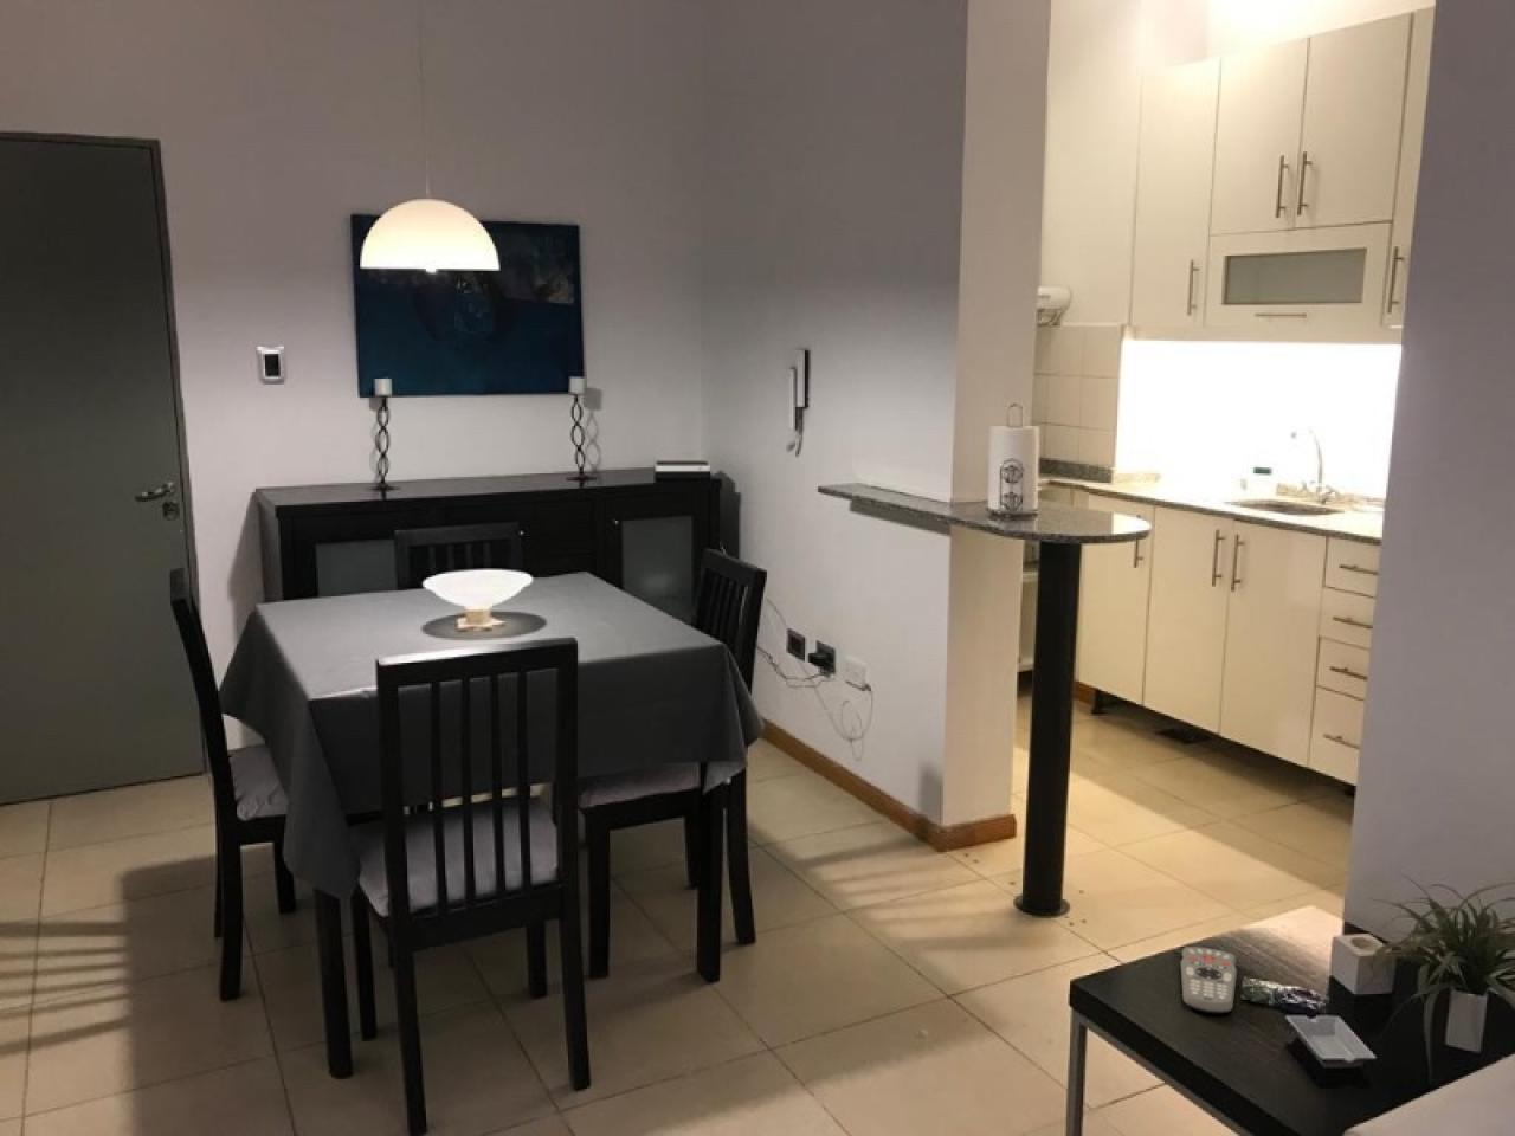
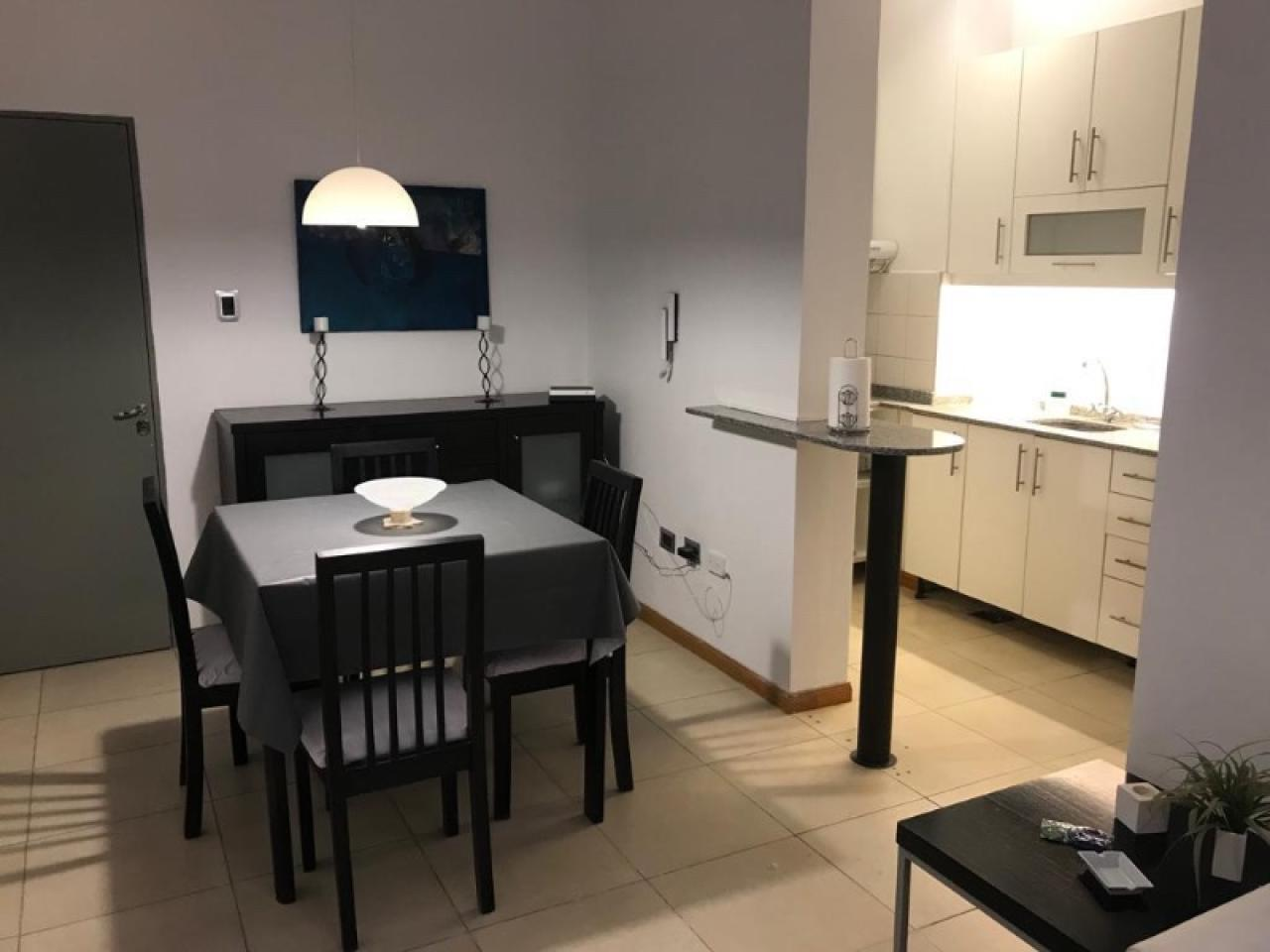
- remote control [1180,945,1238,1015]
